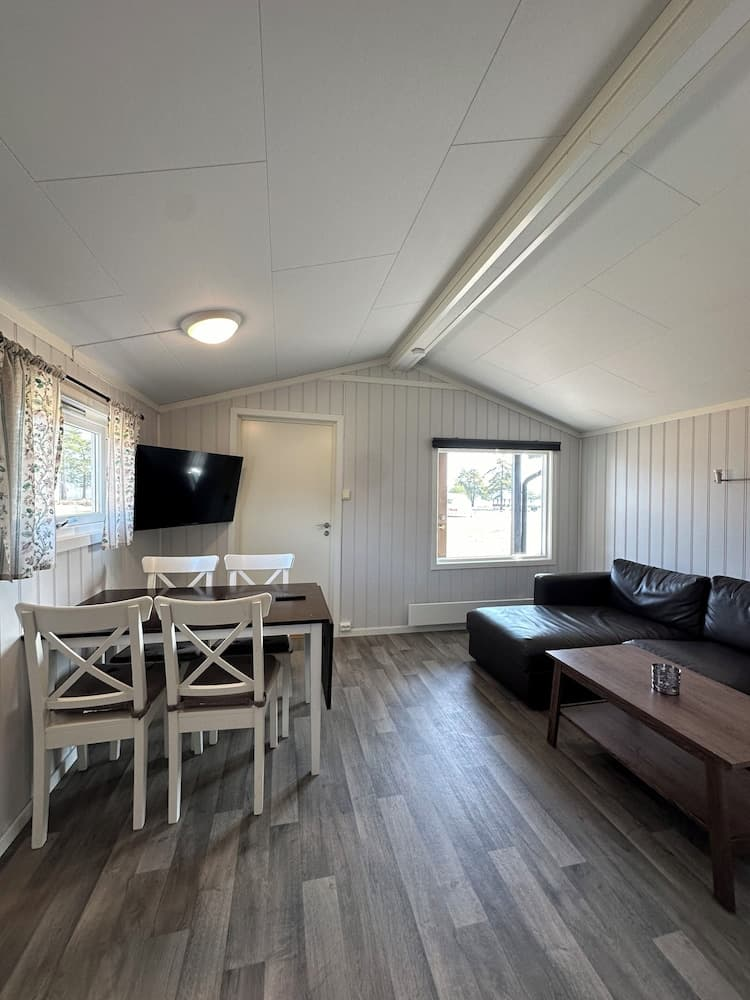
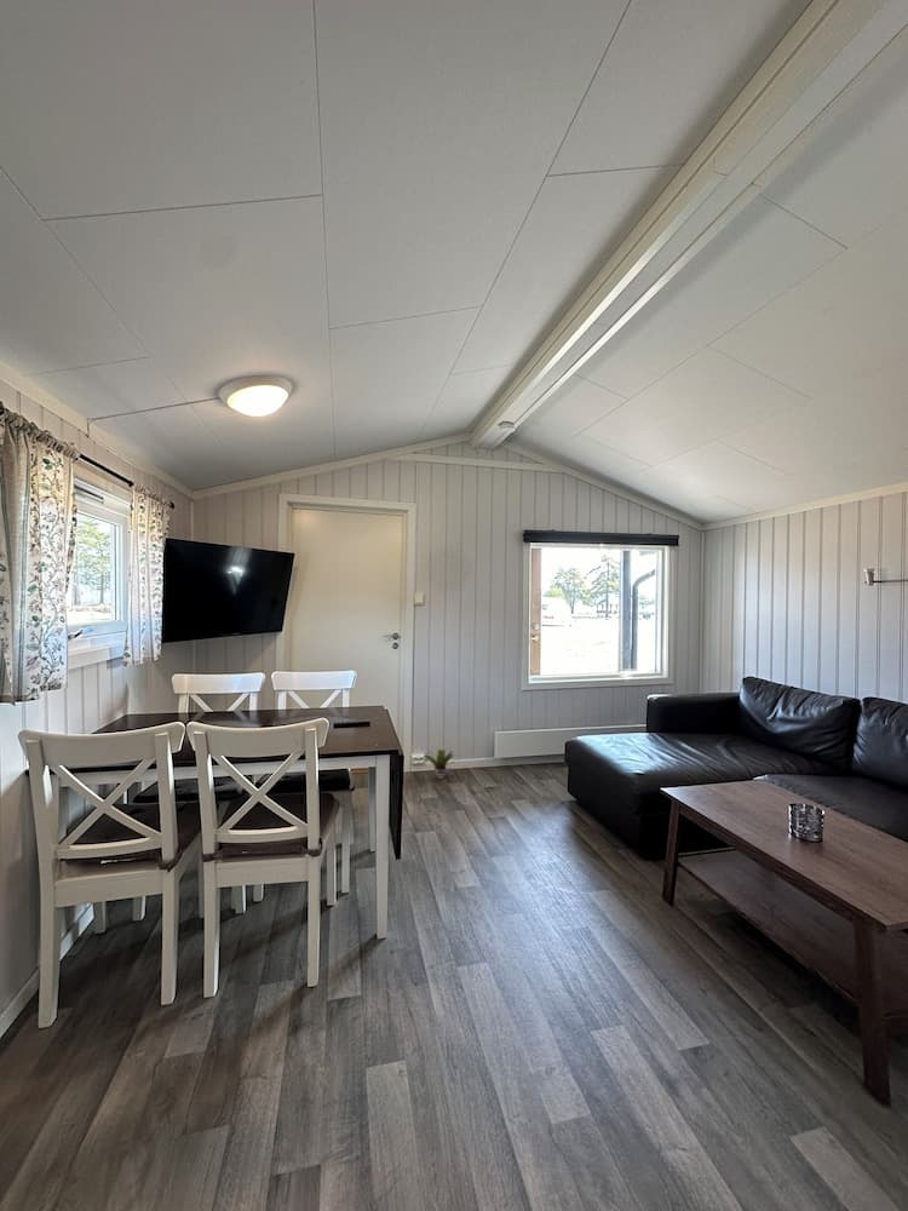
+ potted plant [423,748,456,781]
